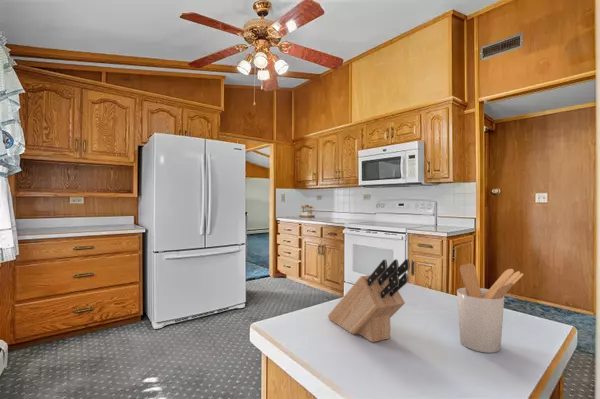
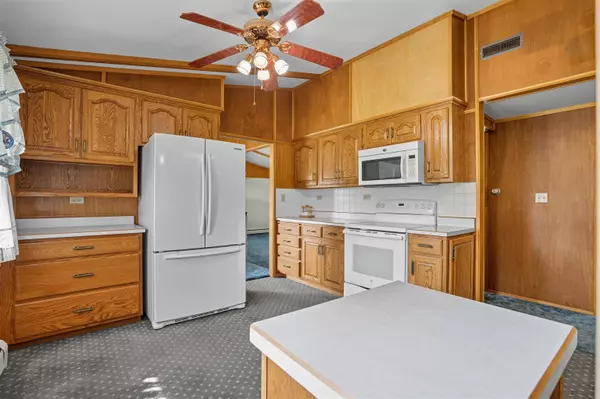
- knife block [327,258,411,343]
- utensil holder [456,262,525,354]
